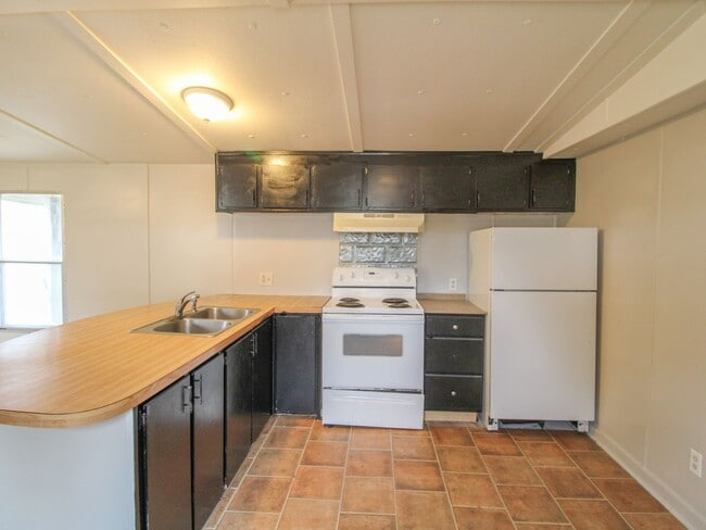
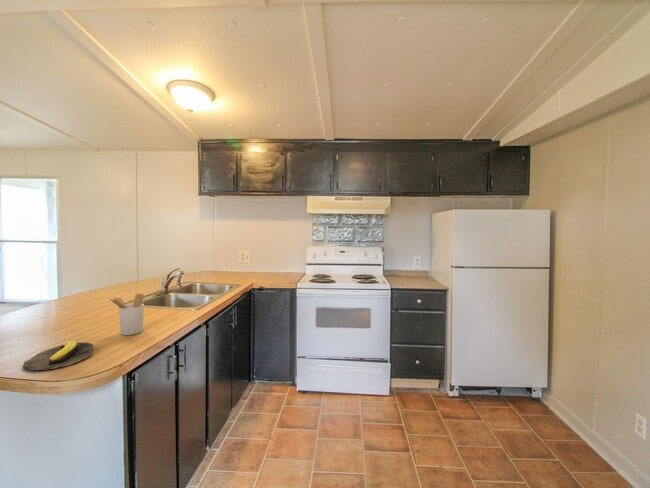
+ utensil holder [107,293,145,336]
+ banana [22,340,95,371]
